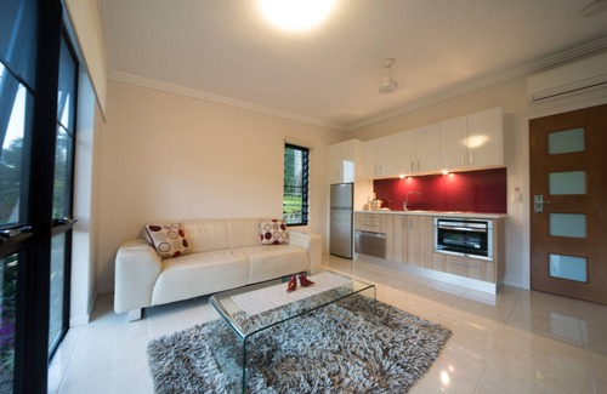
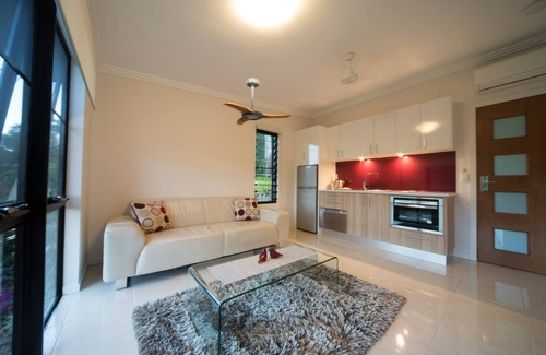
+ ceiling fan [222,78,292,126]
